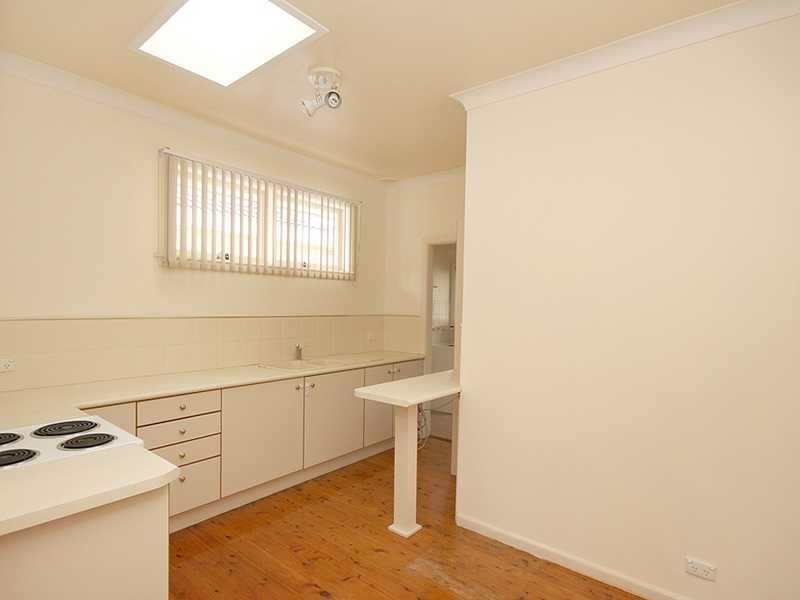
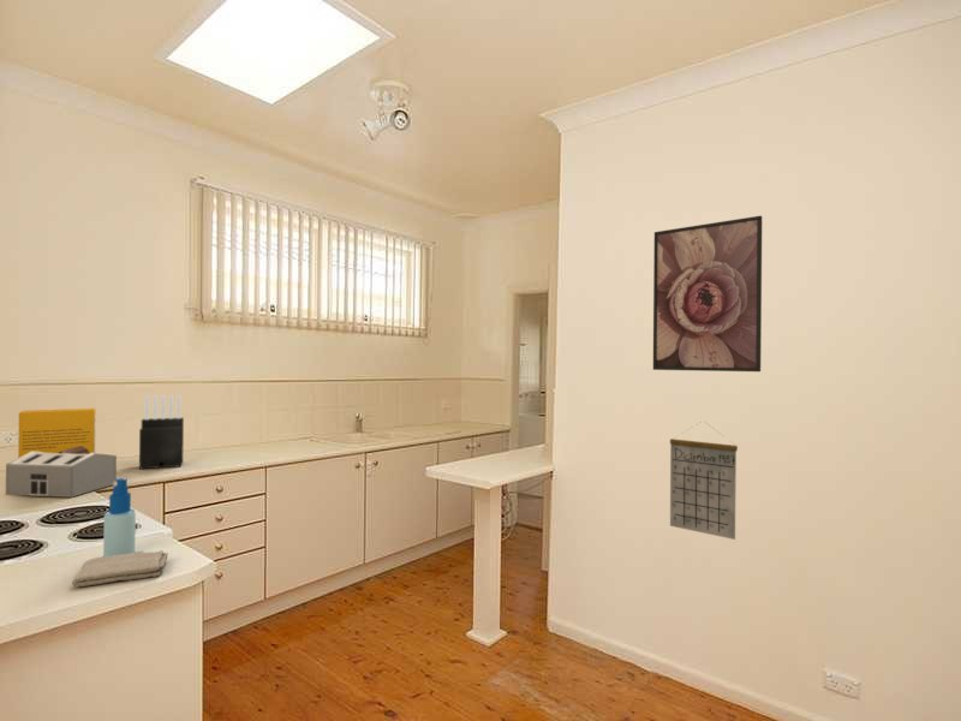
+ cereal box [17,407,97,459]
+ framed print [652,215,763,373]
+ washcloth [71,549,169,588]
+ toaster [5,452,118,499]
+ knife block [138,394,185,471]
+ calendar [669,422,739,541]
+ spray bottle [102,477,137,558]
